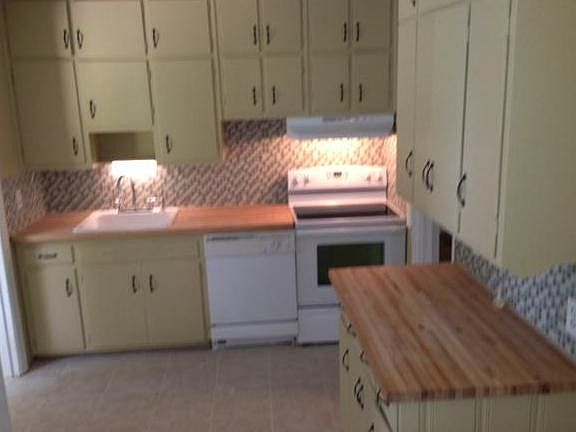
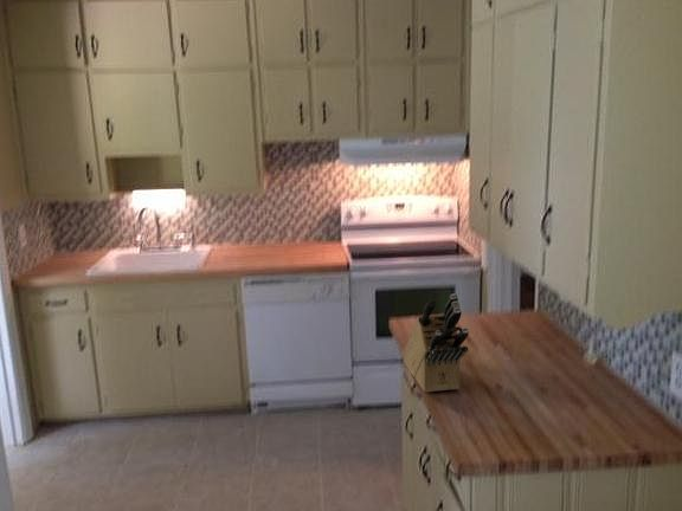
+ knife block [401,292,470,393]
